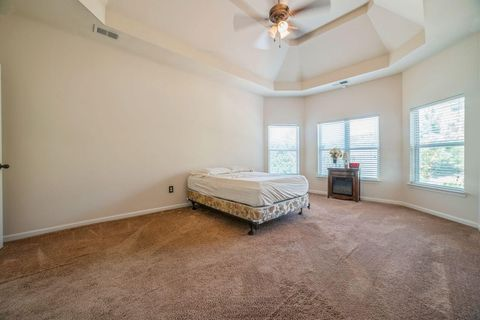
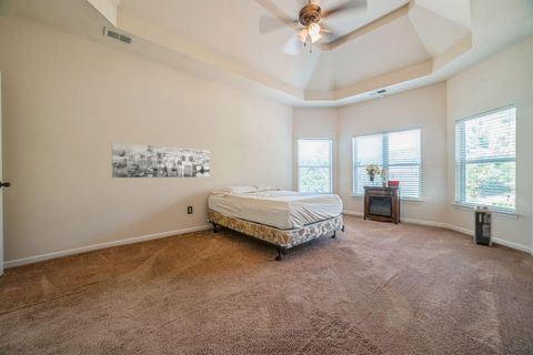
+ air purifier [473,203,494,246]
+ wall art [111,142,211,179]
